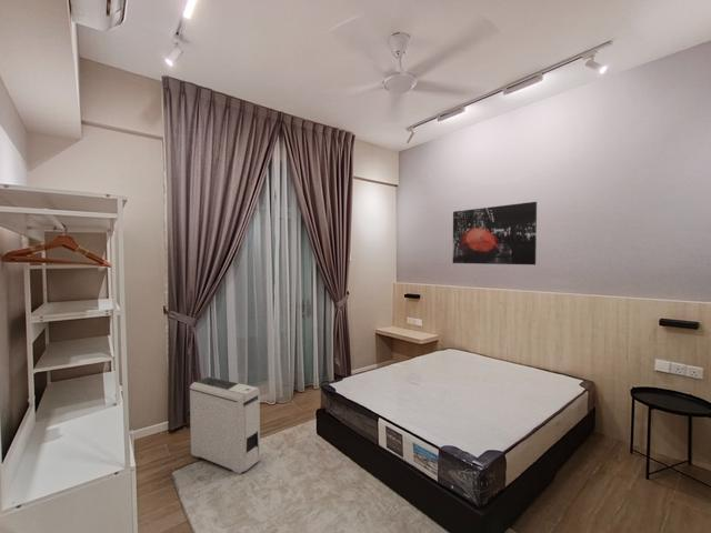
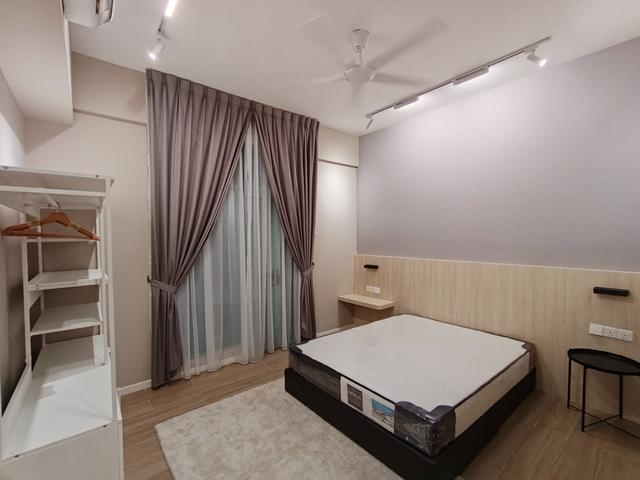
- air purifier [189,375,261,475]
- wall art [452,201,538,265]
